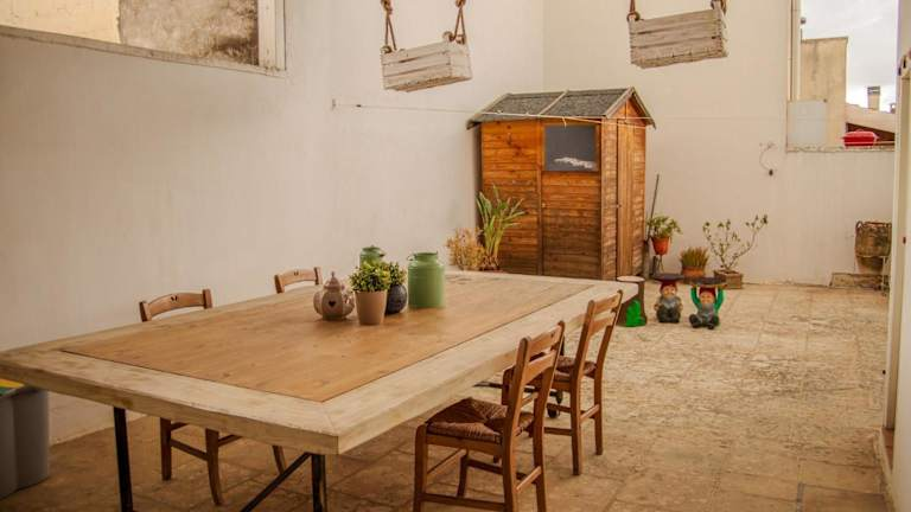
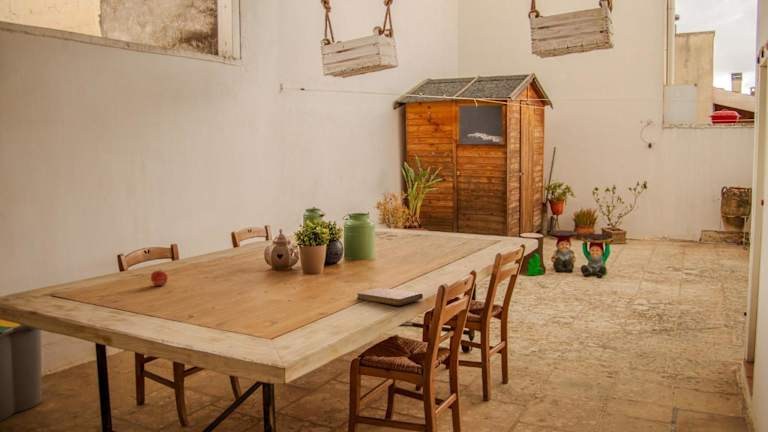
+ notebook [356,287,424,306]
+ apple [150,268,169,287]
